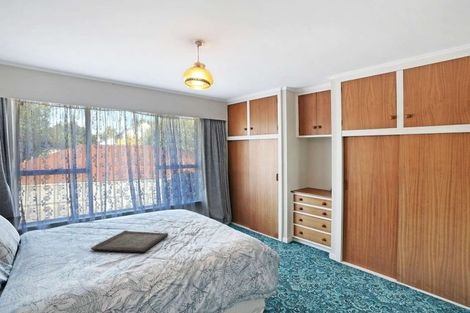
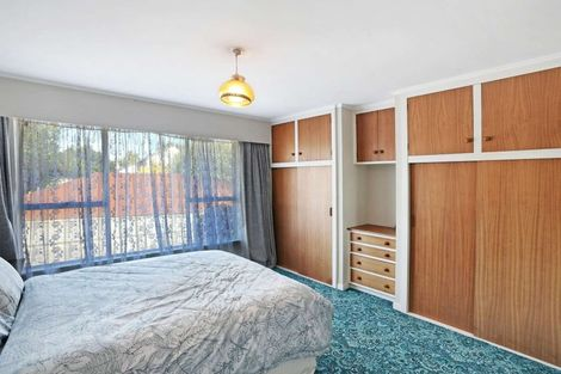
- serving tray [90,230,169,253]
